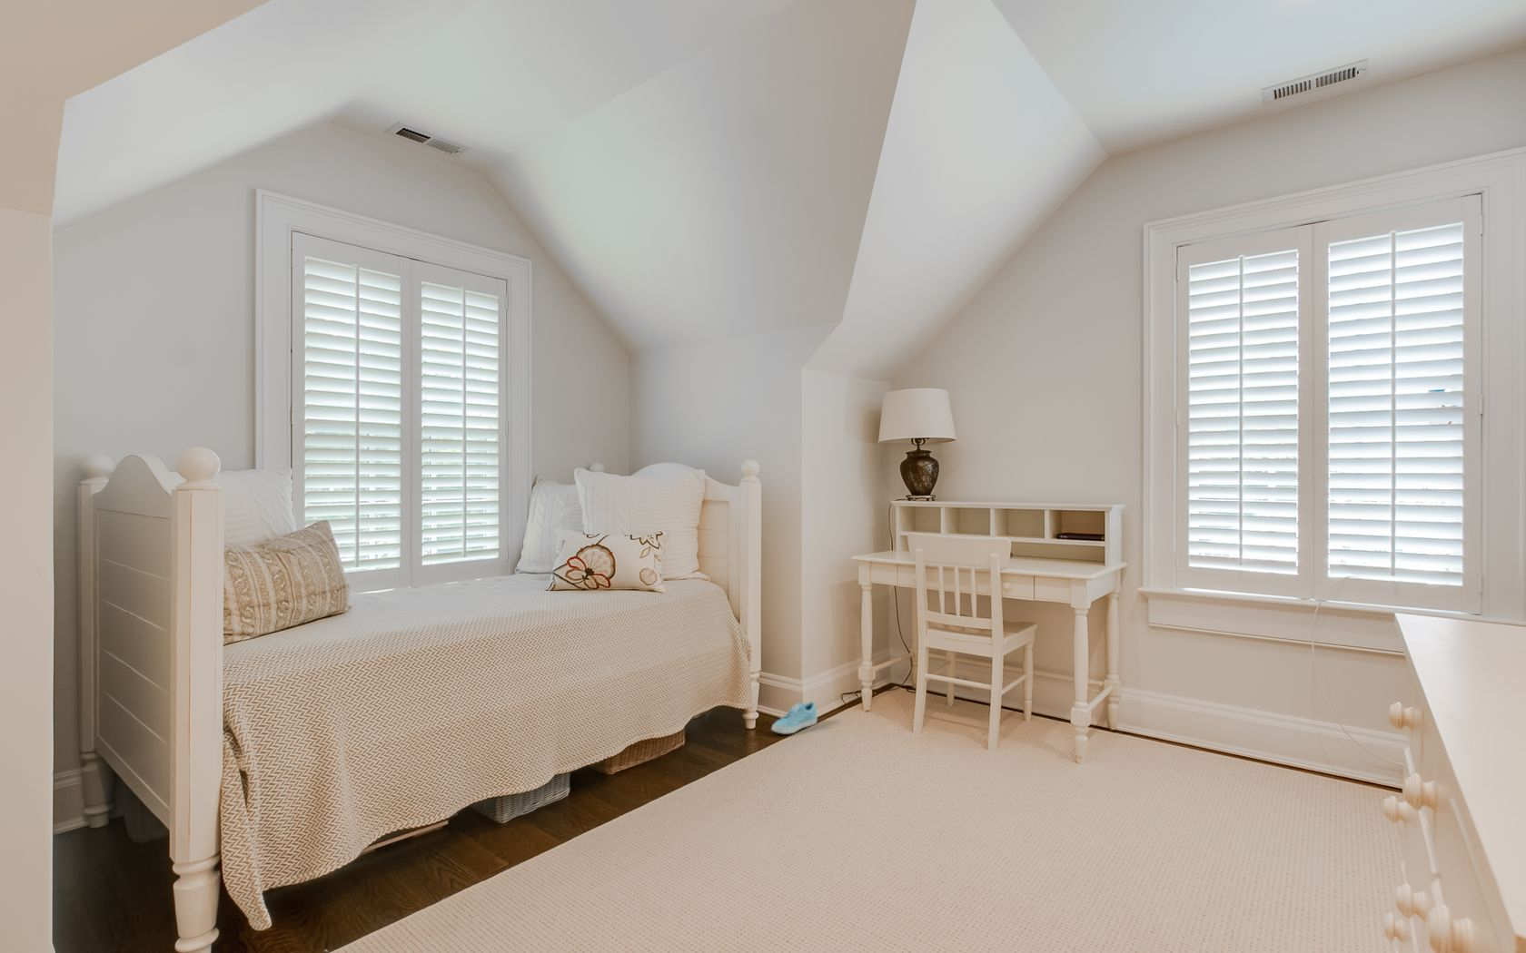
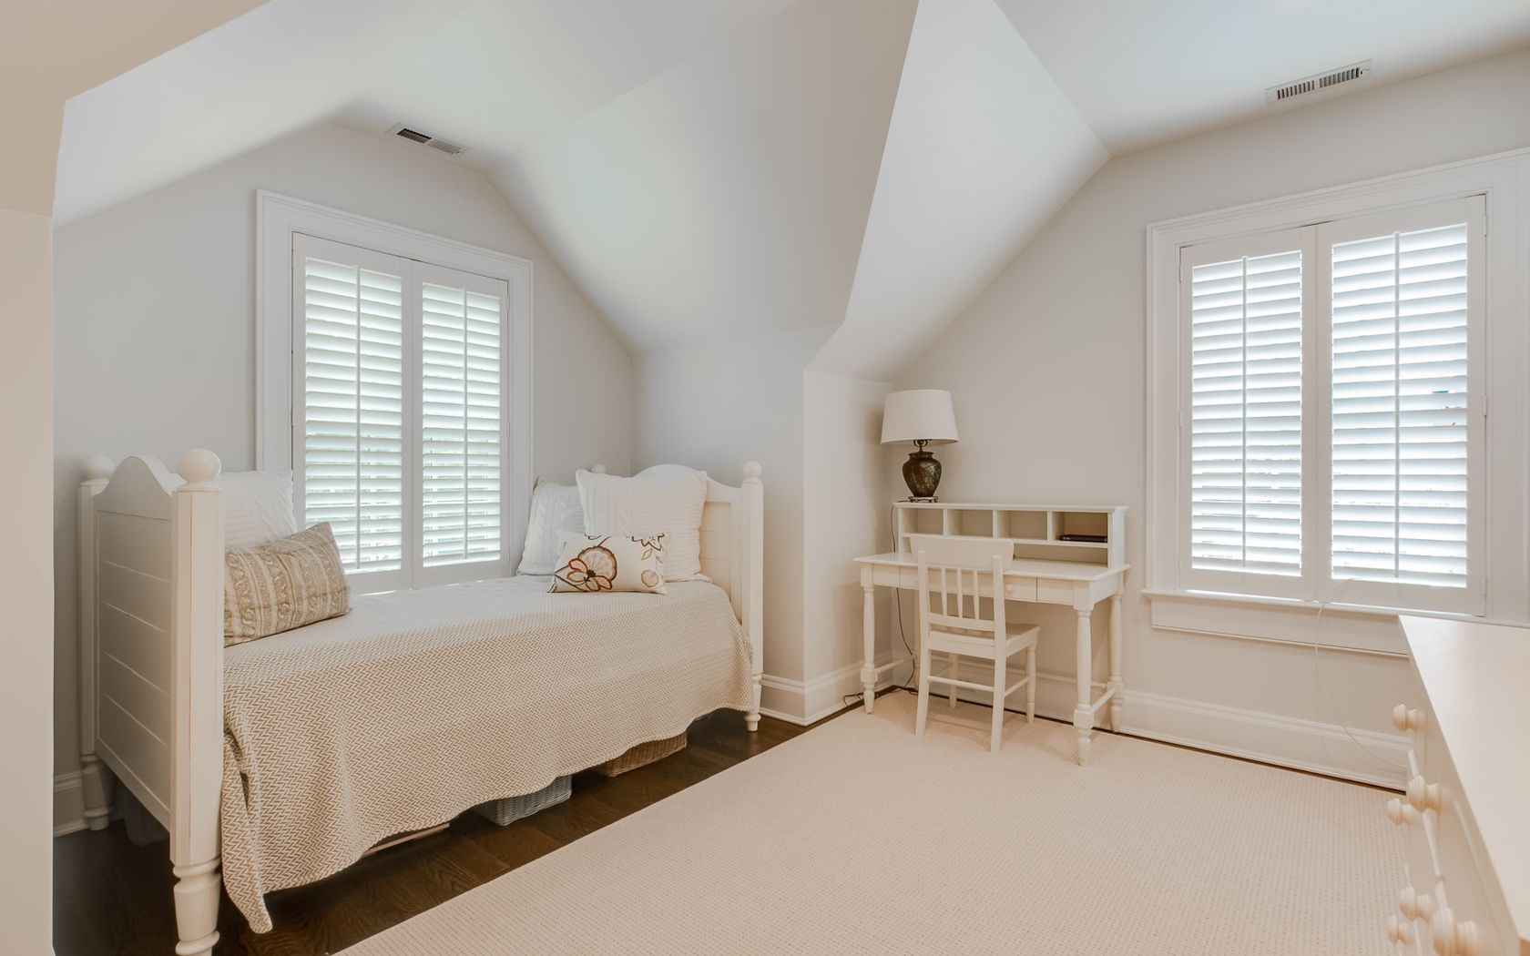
- sneaker [770,700,818,736]
